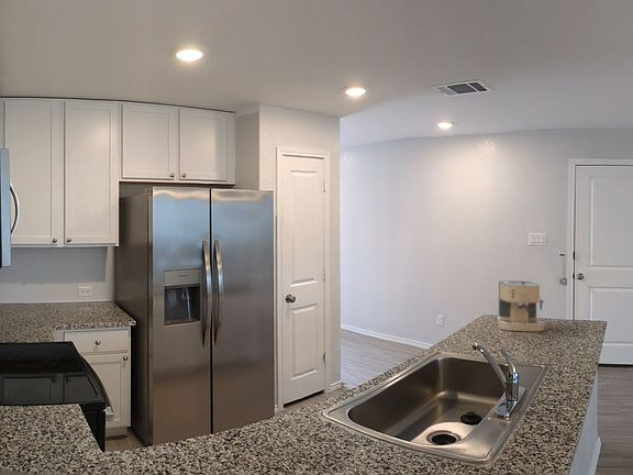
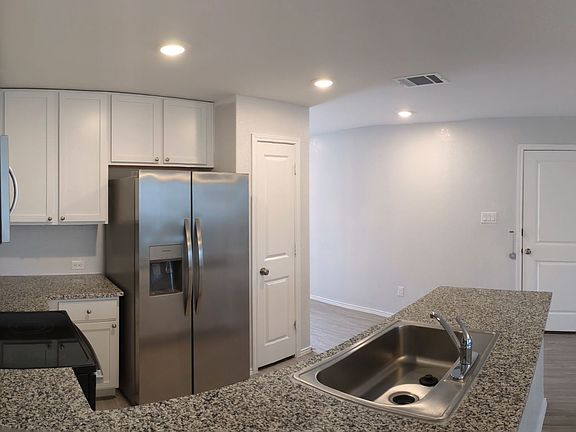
- coffee maker [497,279,546,332]
